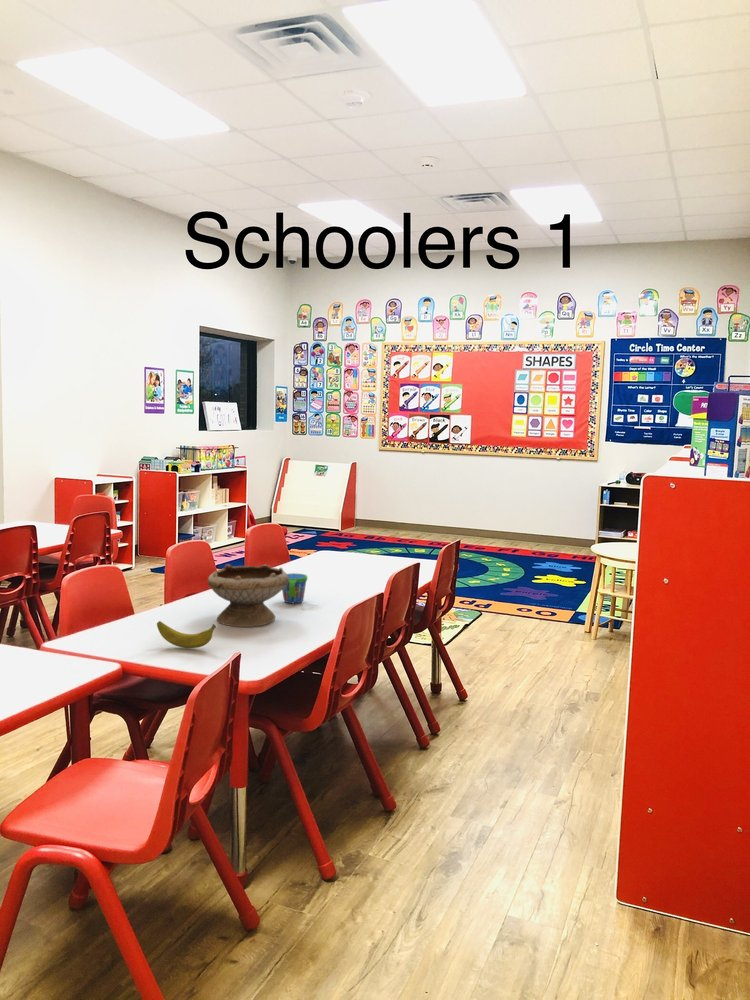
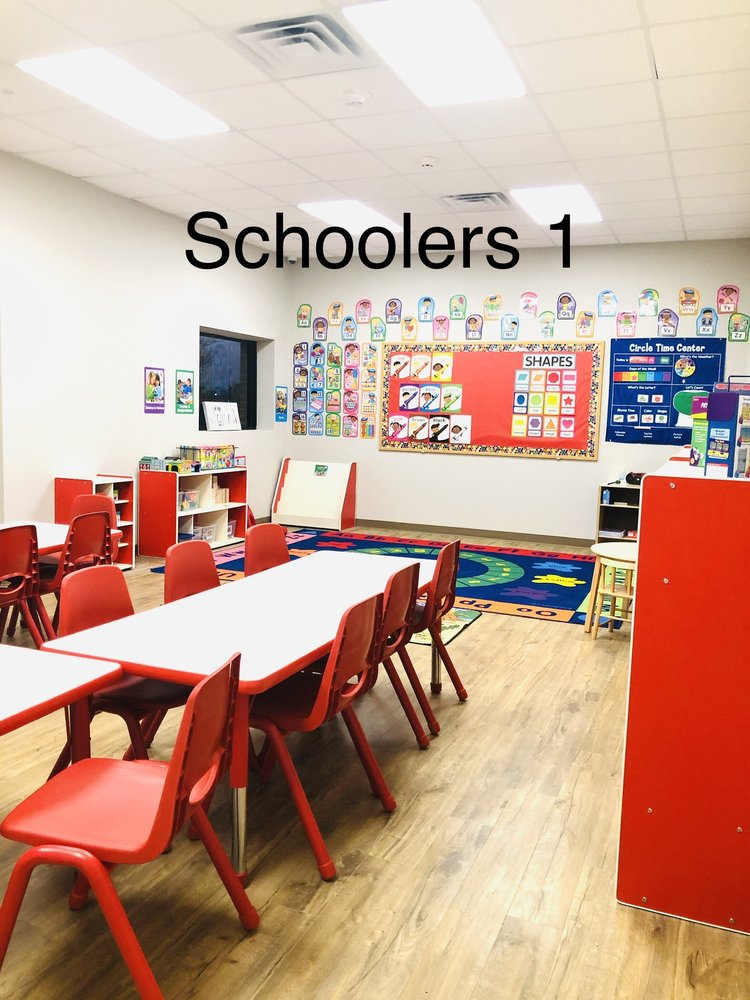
- banana [156,620,217,649]
- snack cup [281,572,308,604]
- bowl [207,563,289,628]
